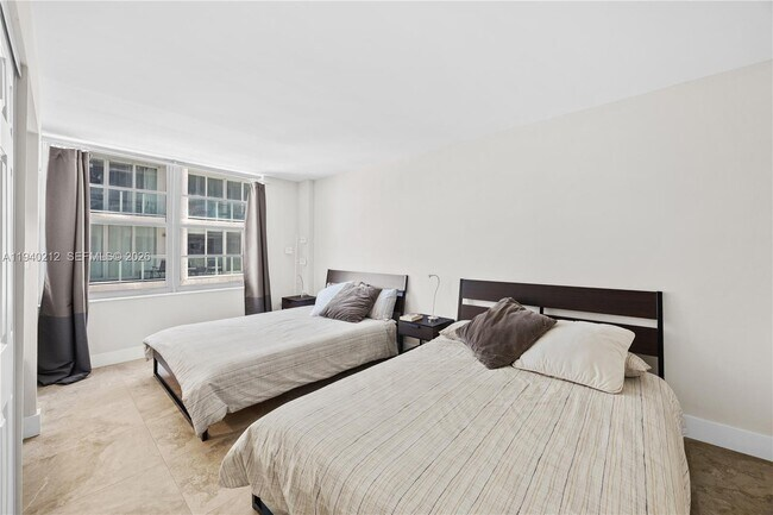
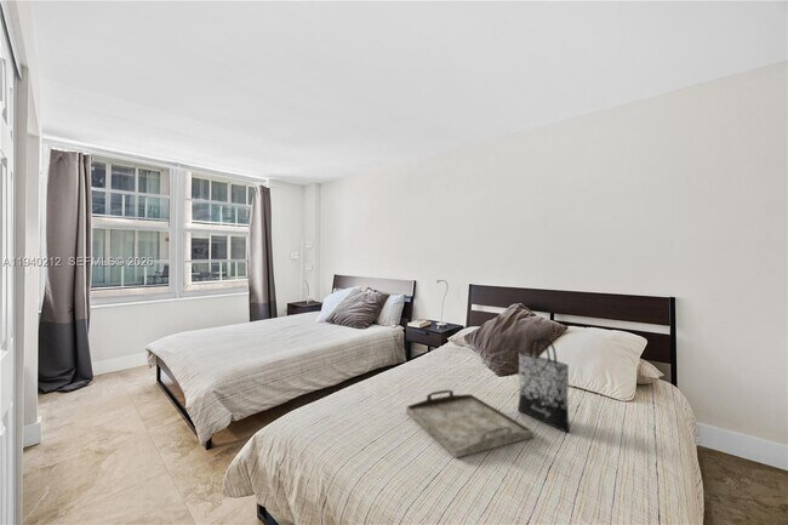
+ serving tray [405,389,535,458]
+ tote bag [516,337,571,434]
